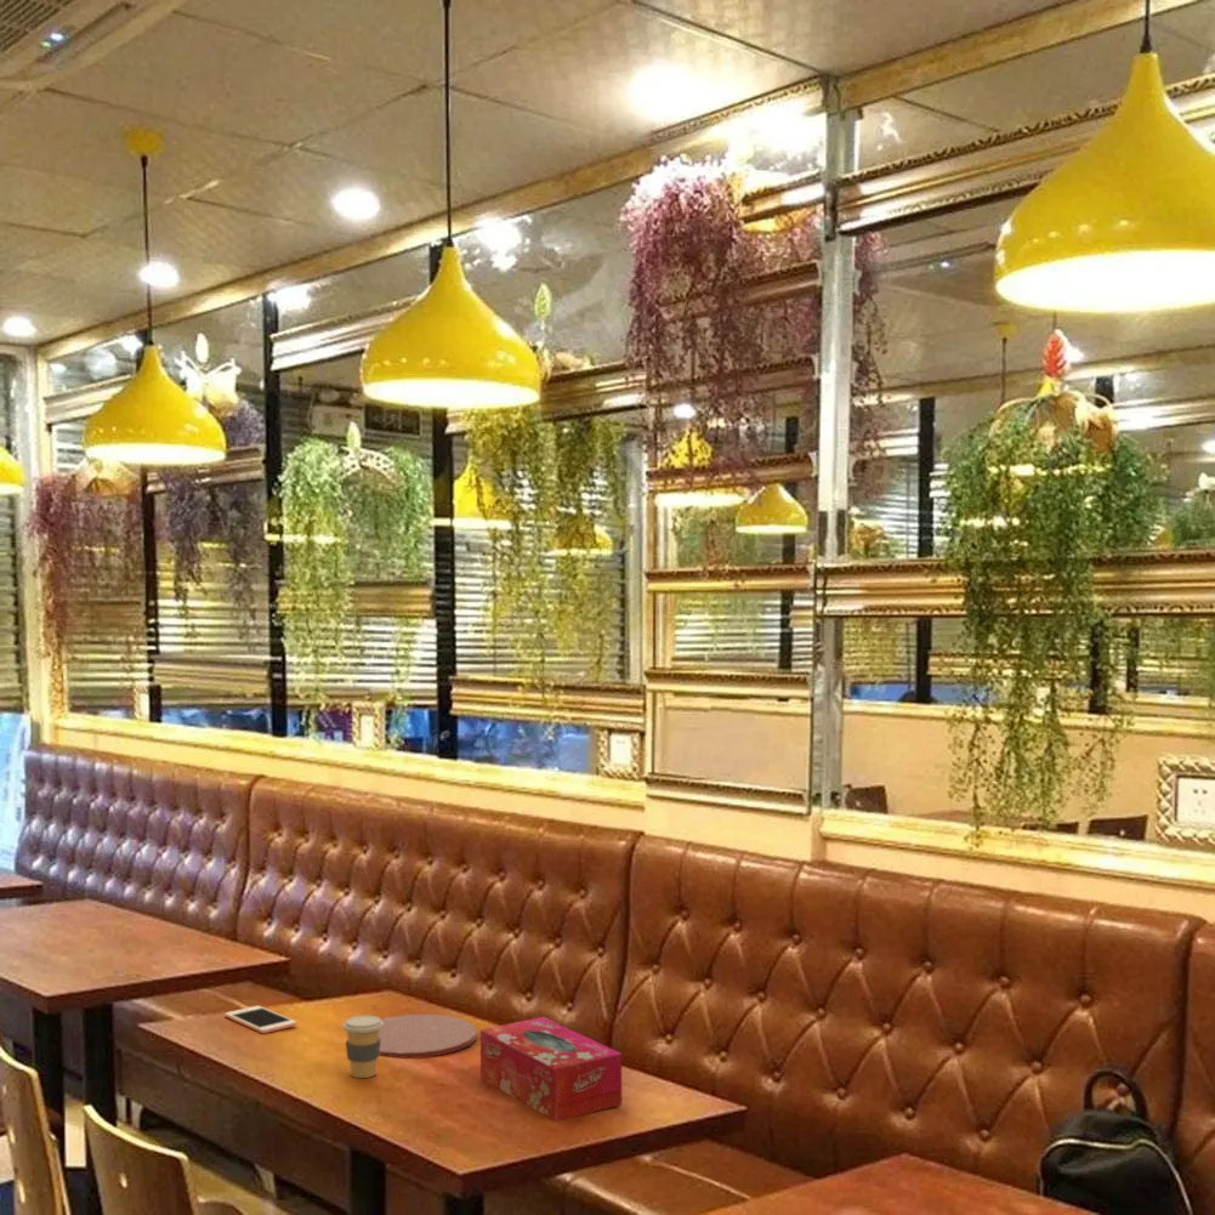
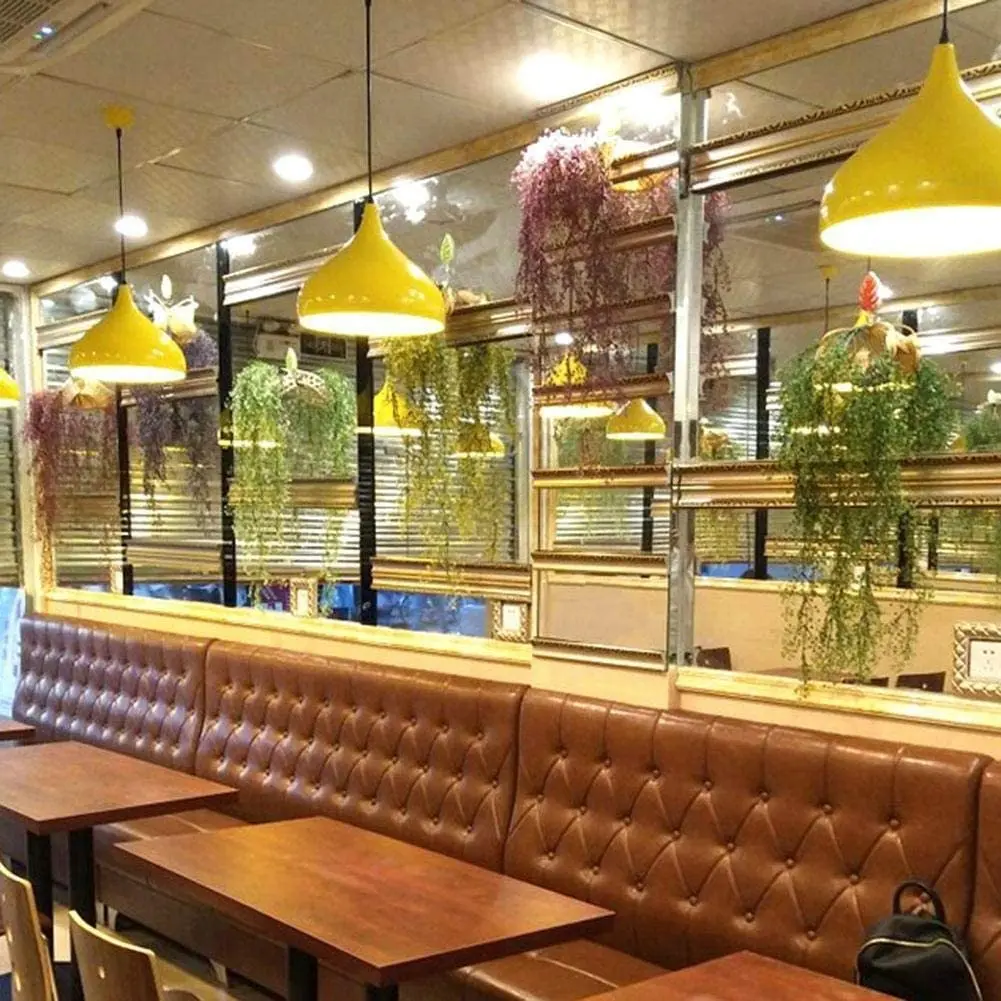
- tissue box [479,1016,623,1122]
- plate [379,1014,477,1058]
- cell phone [223,1005,297,1034]
- coffee cup [342,1015,384,1079]
